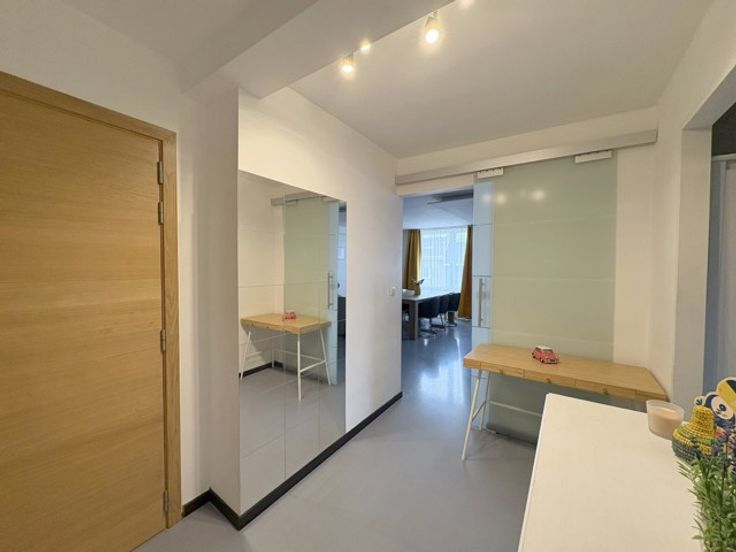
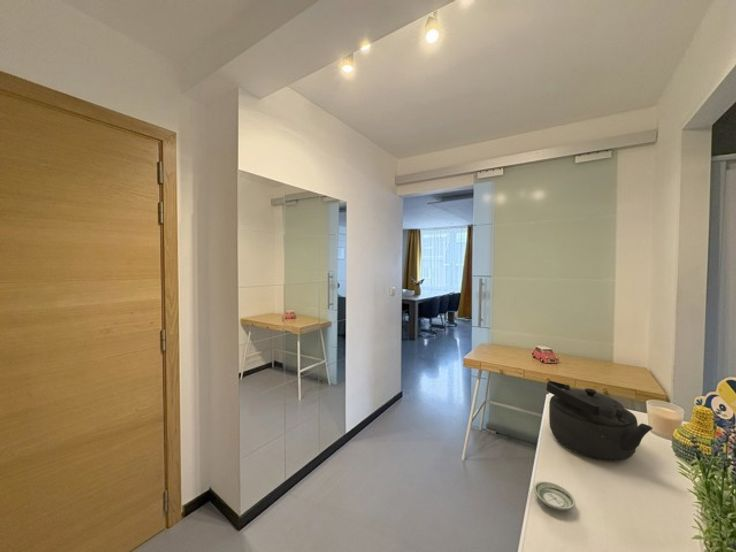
+ kettle [545,380,654,463]
+ saucer [533,480,576,511]
